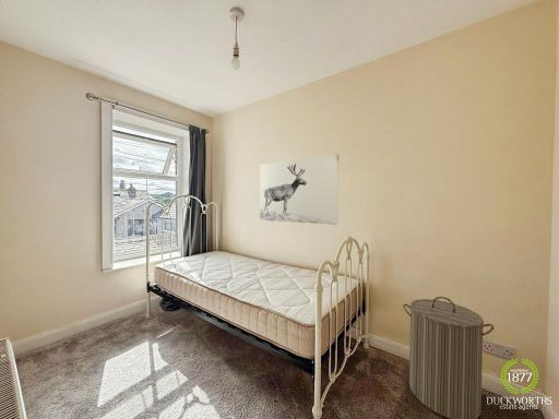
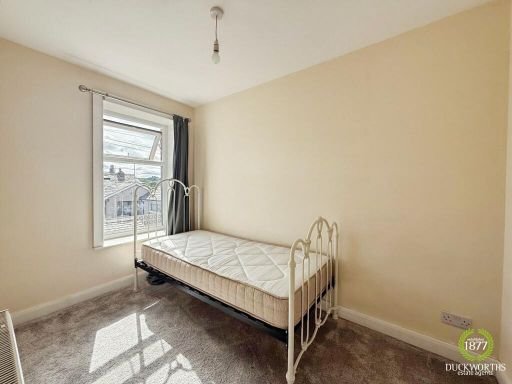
- laundry hamper [402,296,496,419]
- wall art [259,153,340,226]
